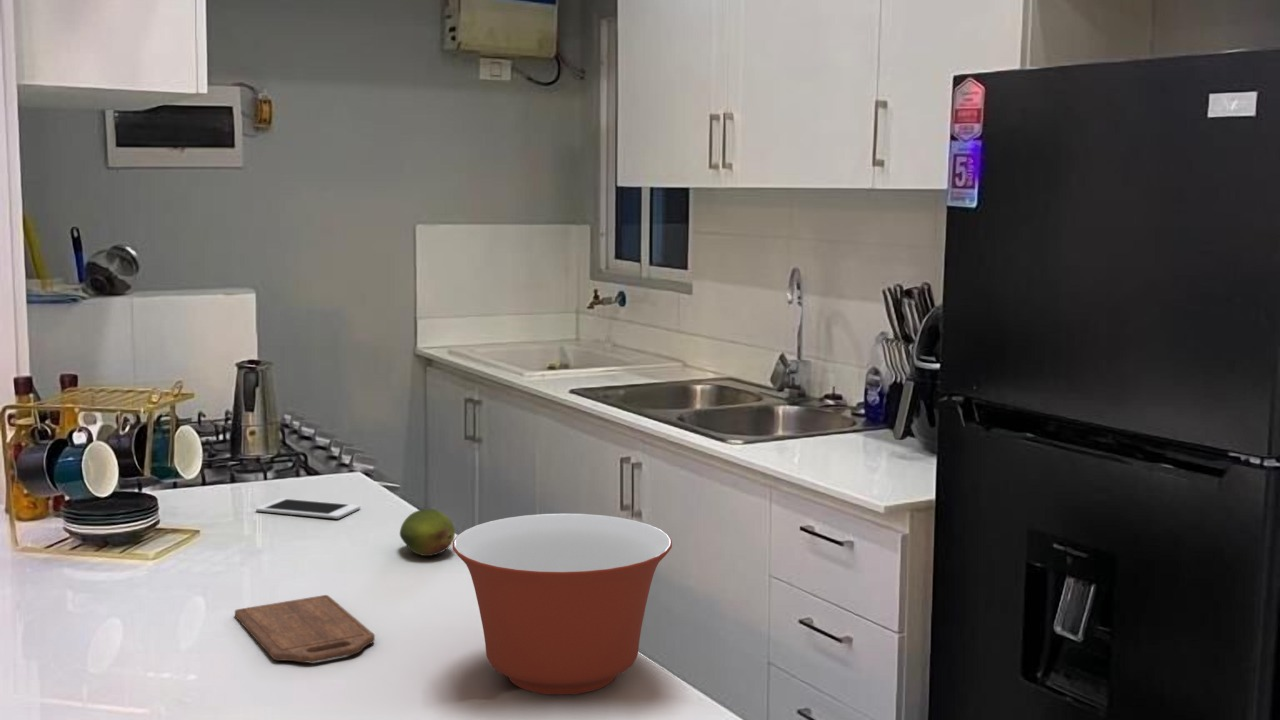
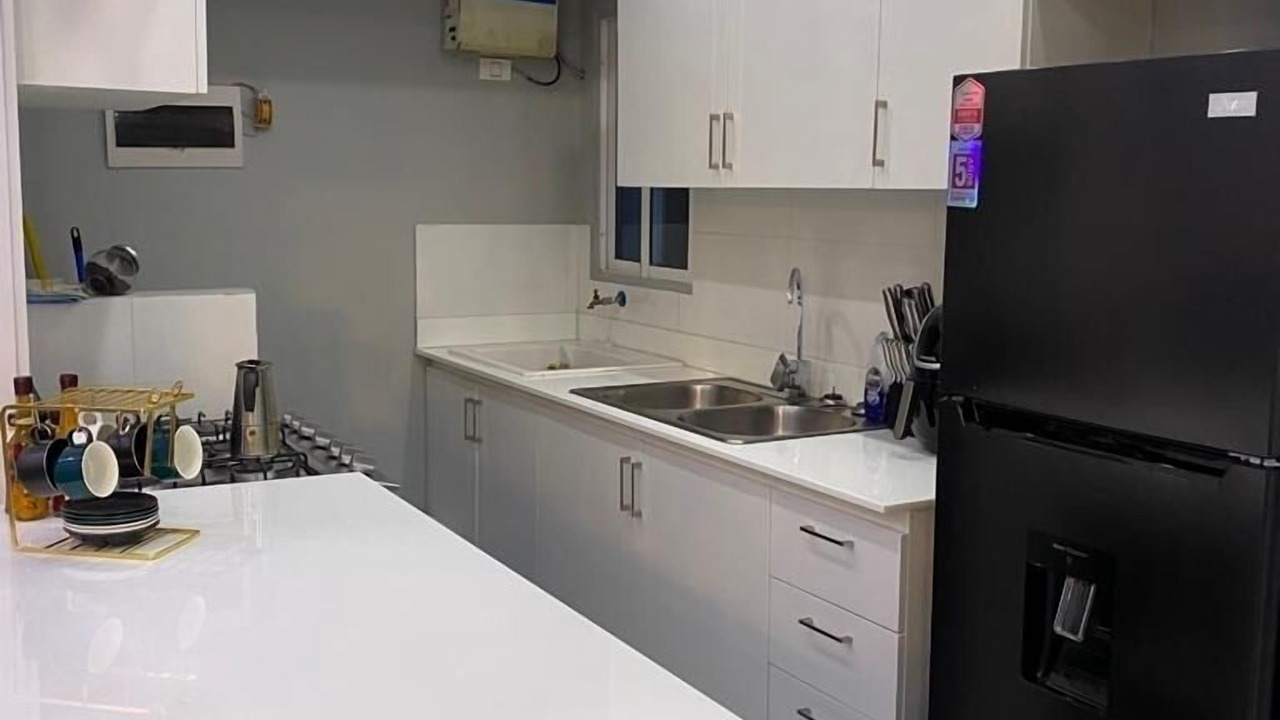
- cell phone [255,497,361,520]
- cutting board [234,594,376,663]
- mixing bowl [452,512,673,695]
- fruit [399,508,456,557]
